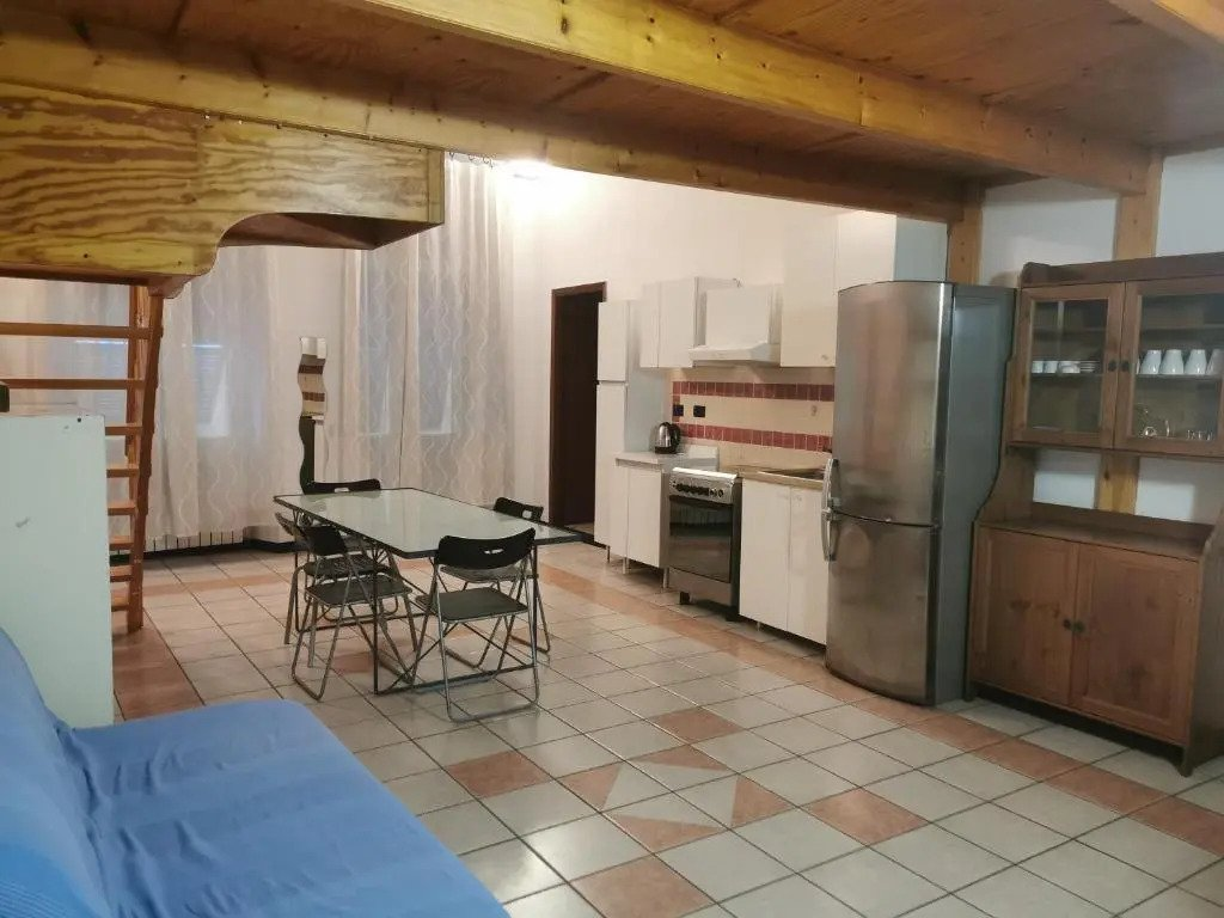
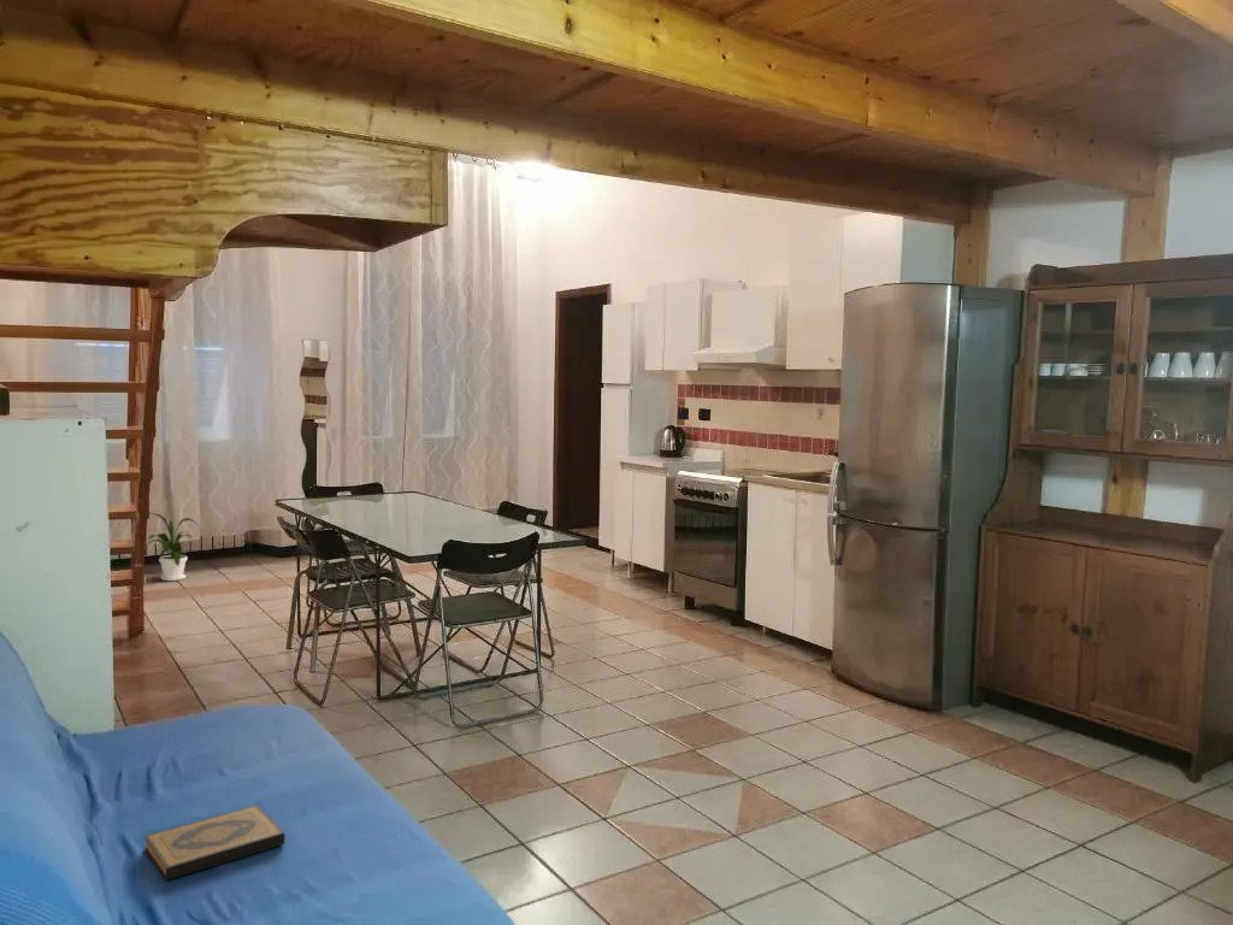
+ hardback book [142,805,285,882]
+ house plant [147,512,201,582]
